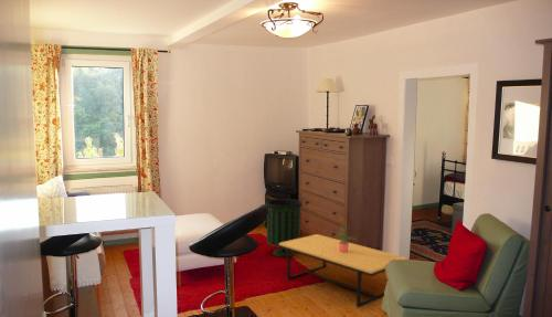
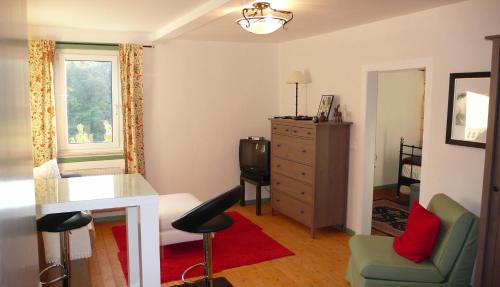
- coffee table [278,233,410,308]
- trash can [264,198,304,257]
- potted plant [331,223,358,252]
